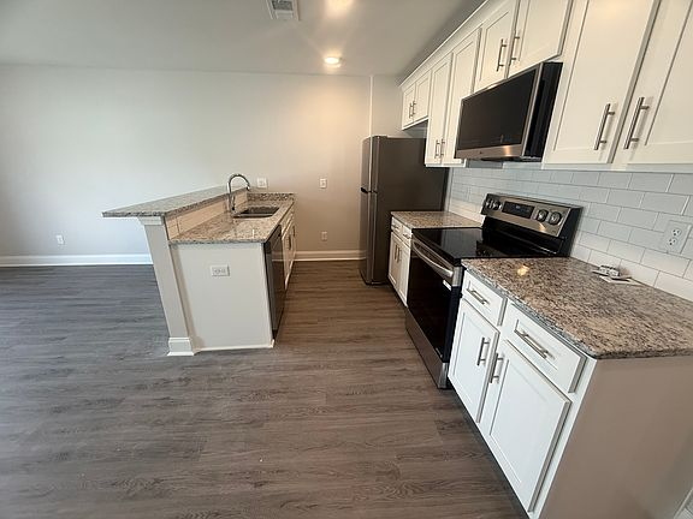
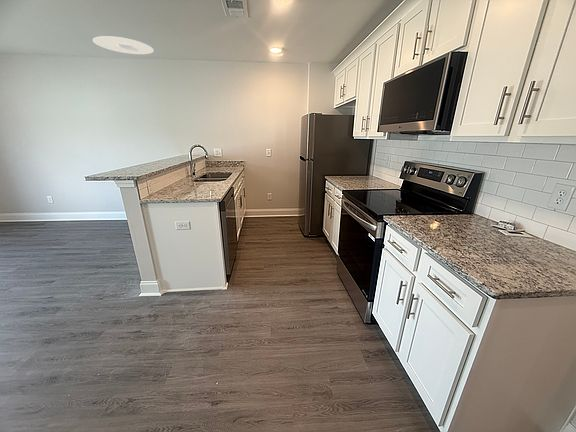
+ ceiling light [92,35,155,55]
